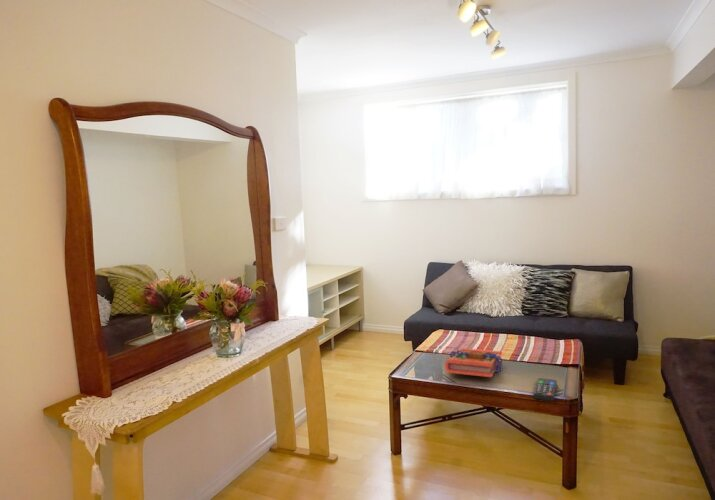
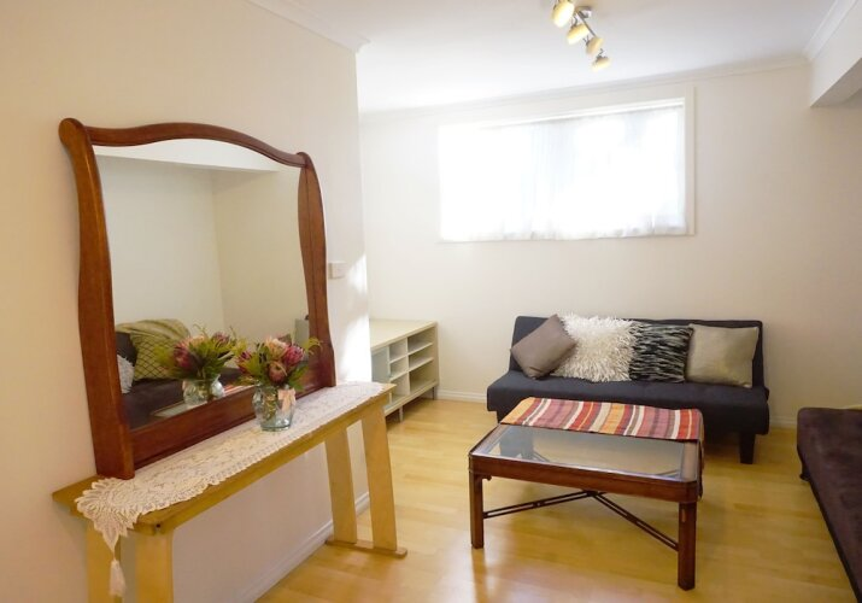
- book [444,347,503,378]
- remote control [533,377,558,402]
